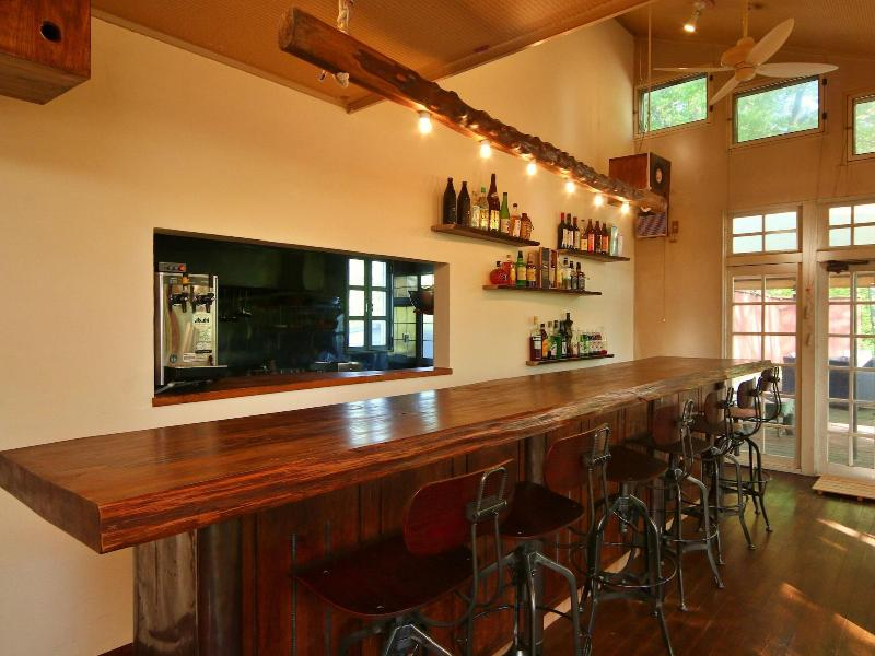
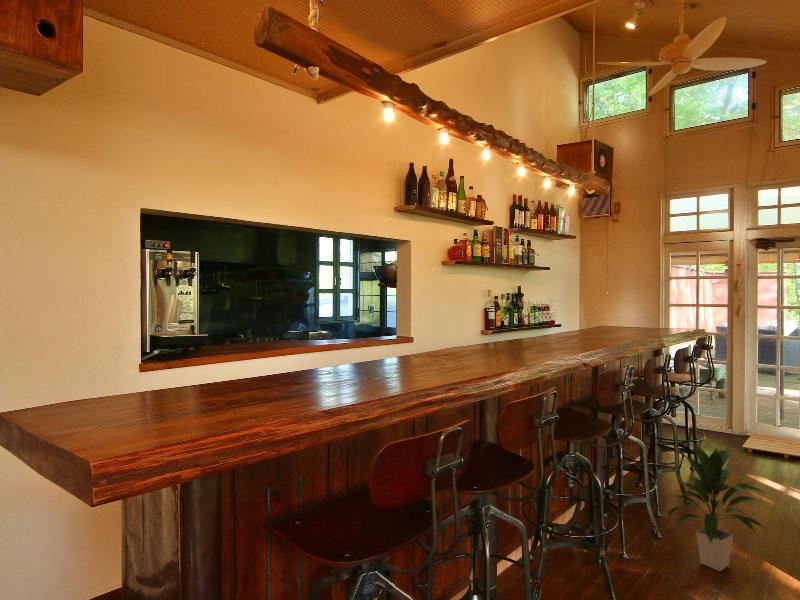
+ indoor plant [666,442,771,572]
